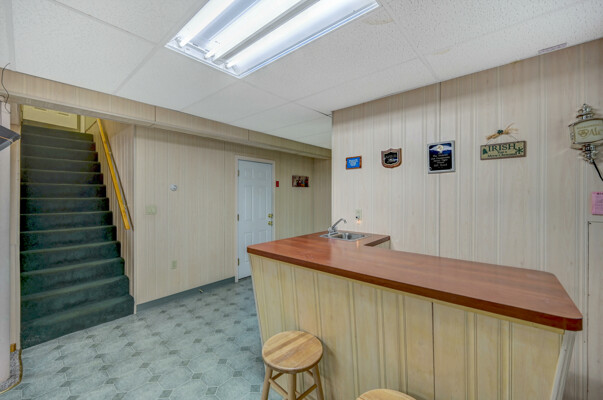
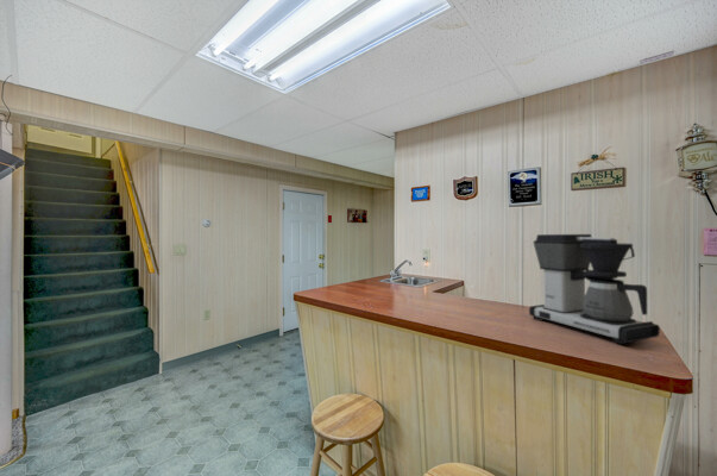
+ coffee maker [528,233,661,345]
